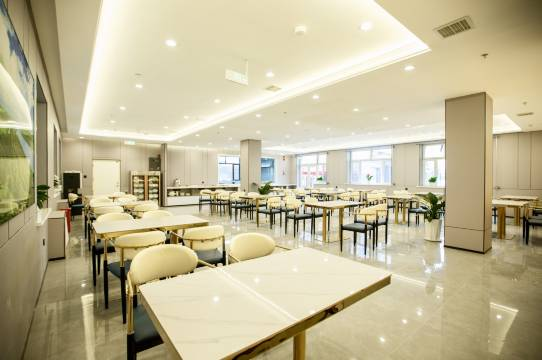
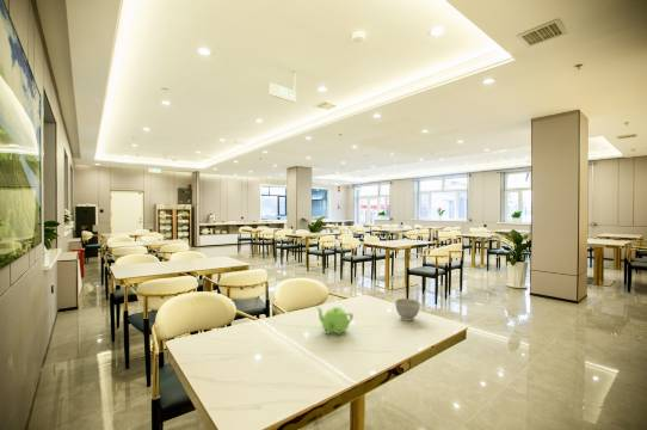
+ teapot [315,306,355,337]
+ bowl [394,297,421,322]
